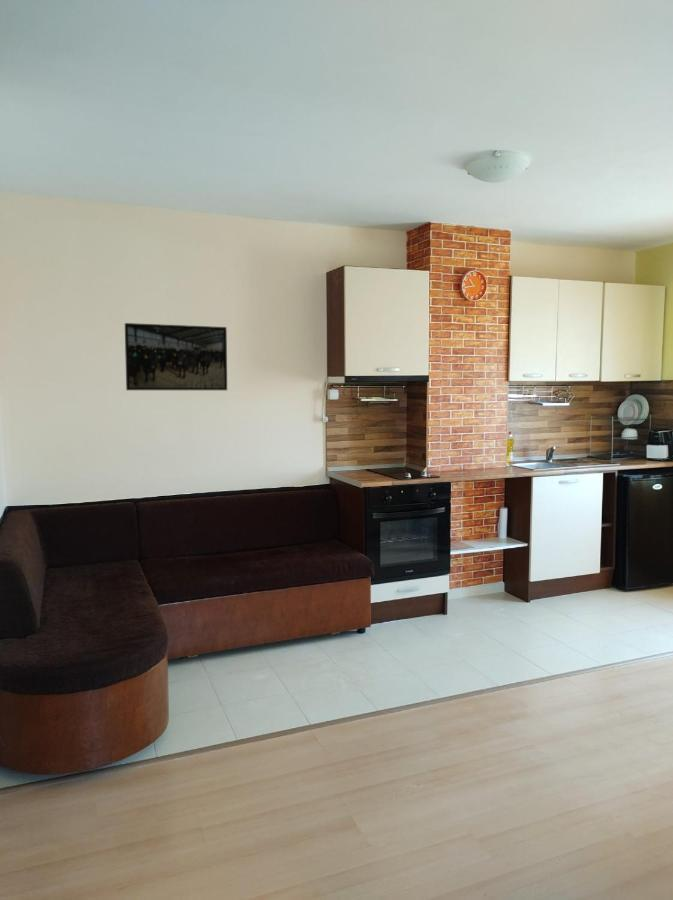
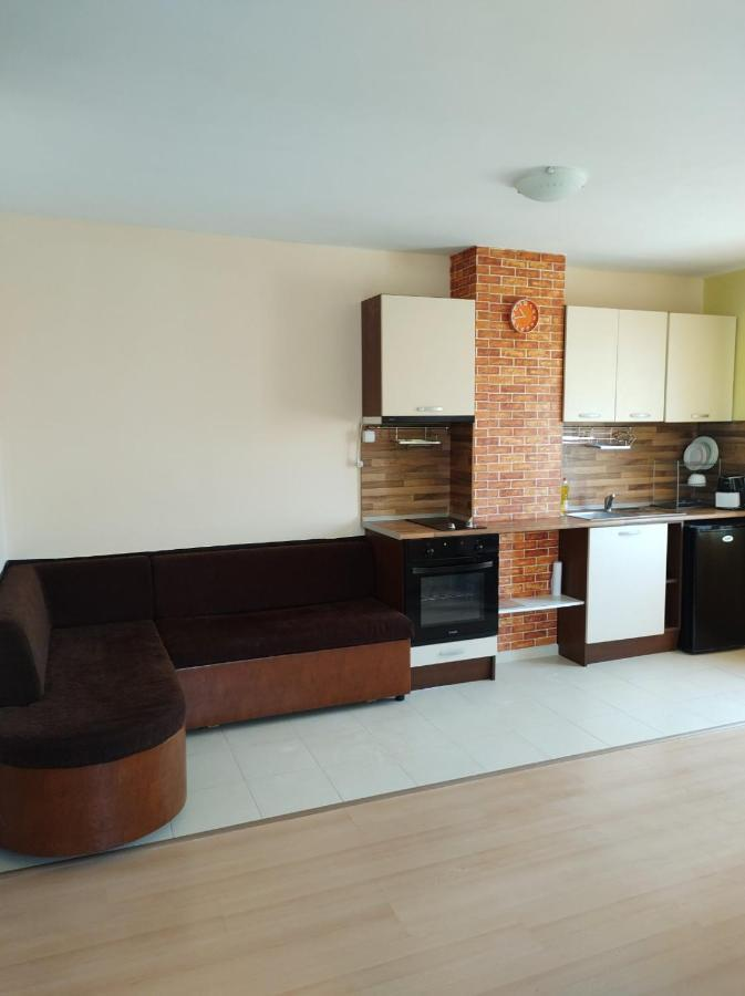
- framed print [124,322,228,391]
